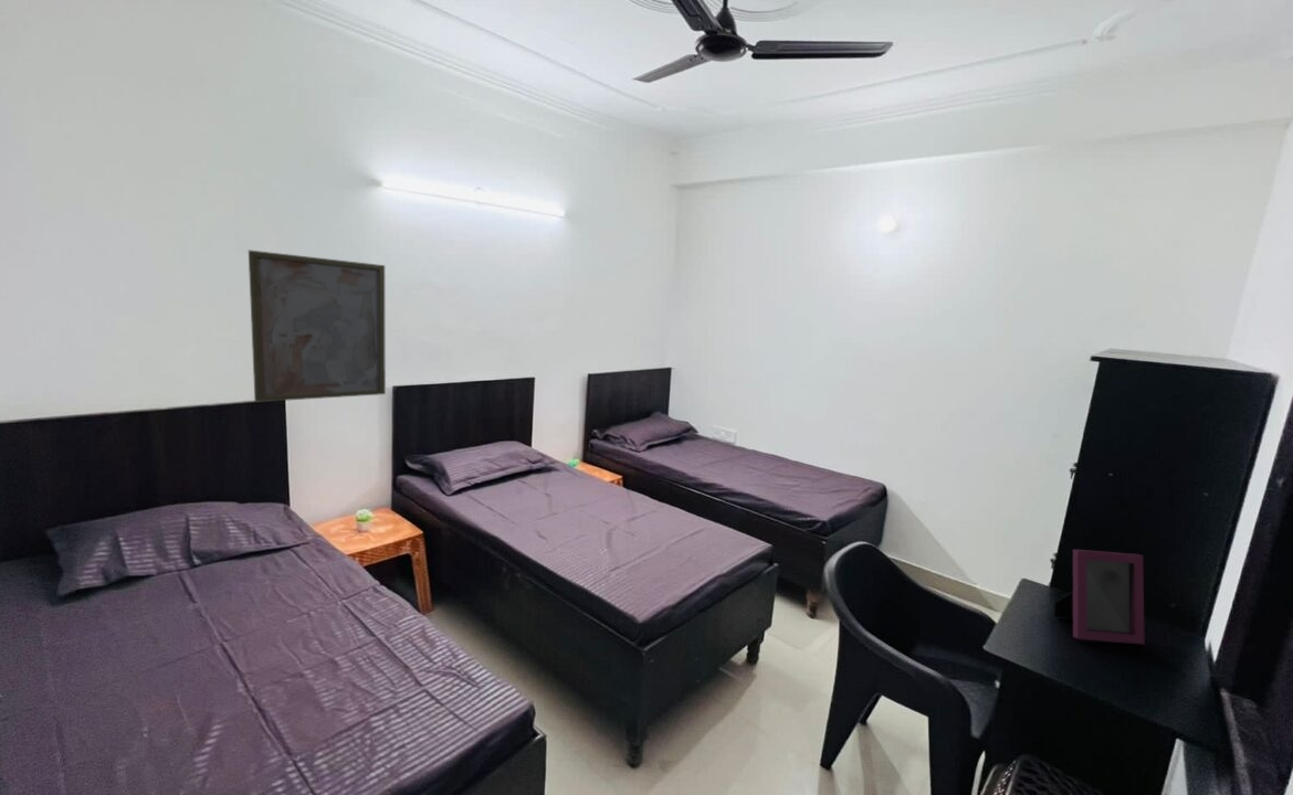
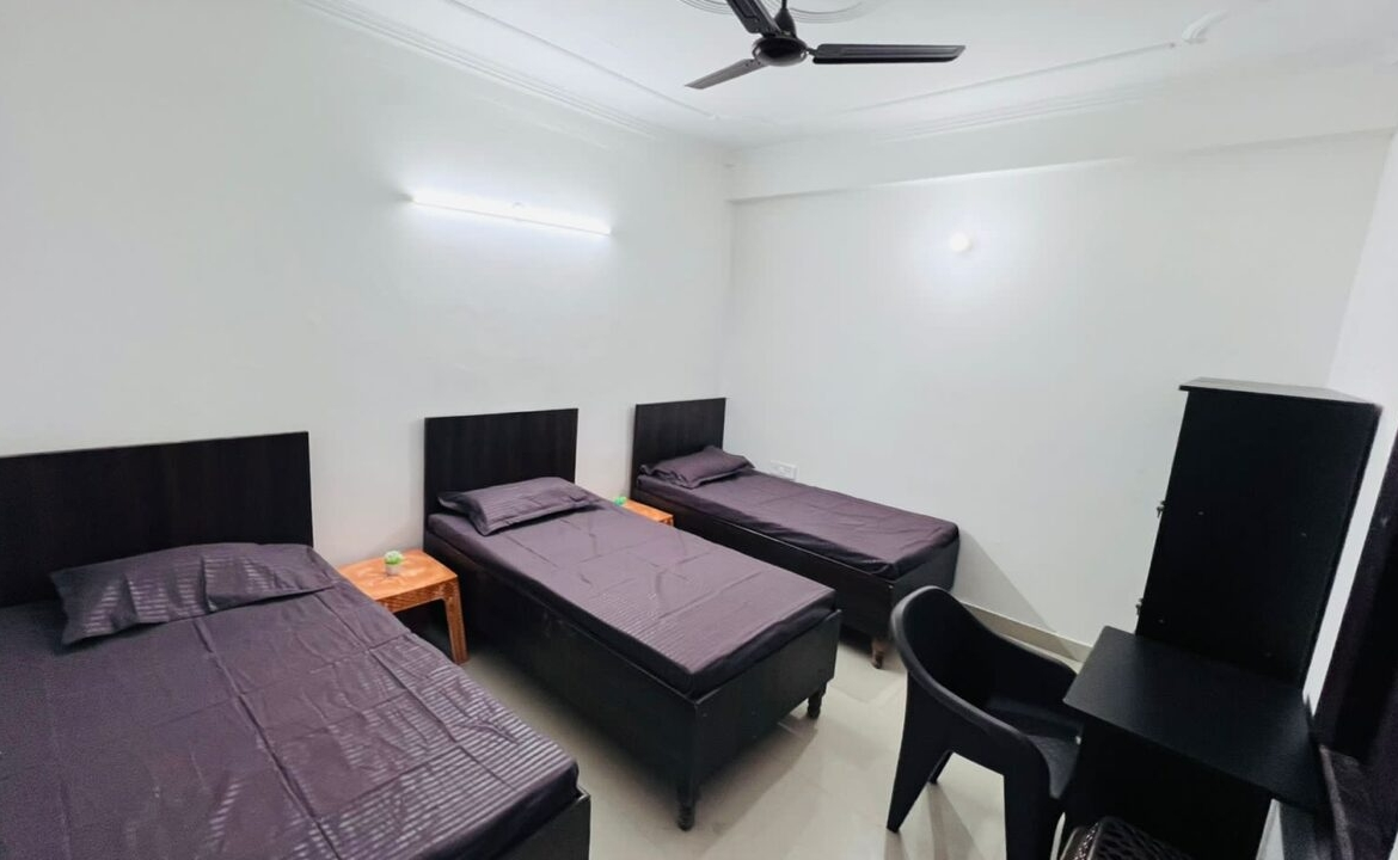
- wall art [248,250,387,403]
- picture frame [1053,549,1145,645]
